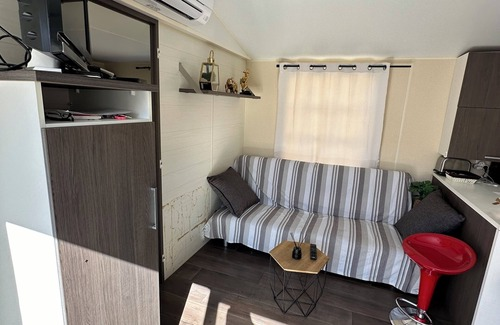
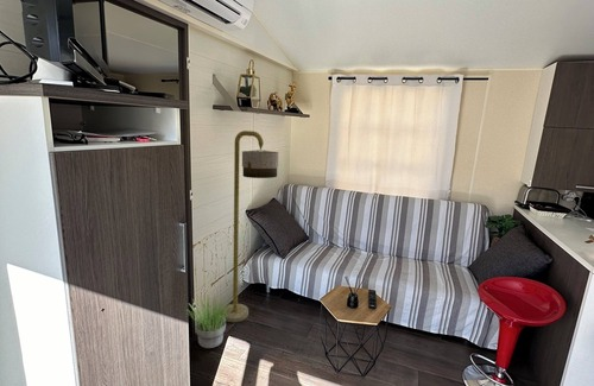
+ floor lamp [221,129,279,323]
+ potted plant [188,292,232,349]
